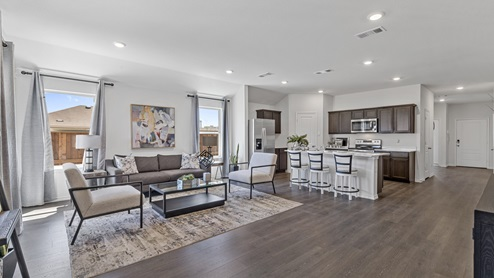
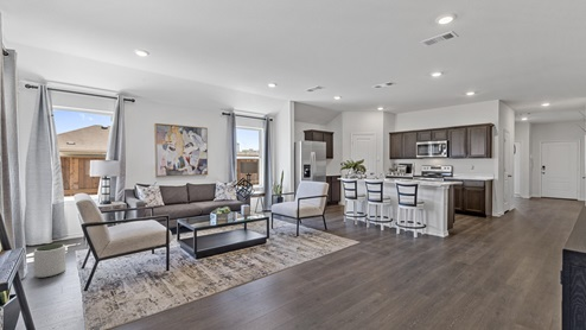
+ plant pot [33,243,66,279]
